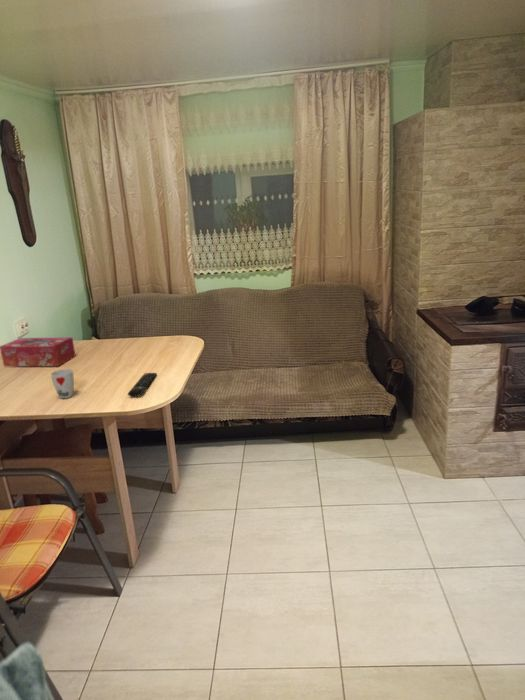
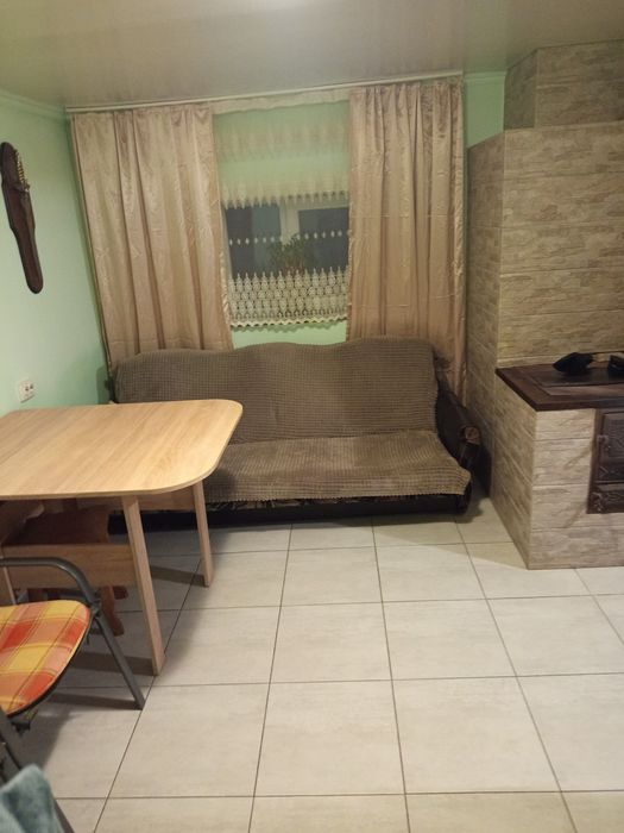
- tissue box [0,336,77,367]
- cup [50,368,75,399]
- remote control [127,372,158,397]
